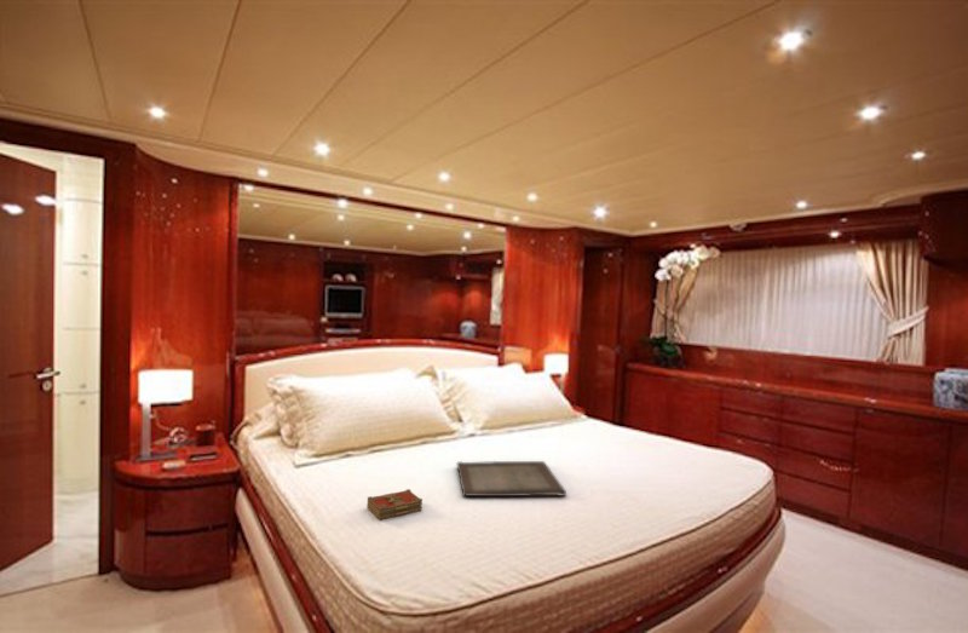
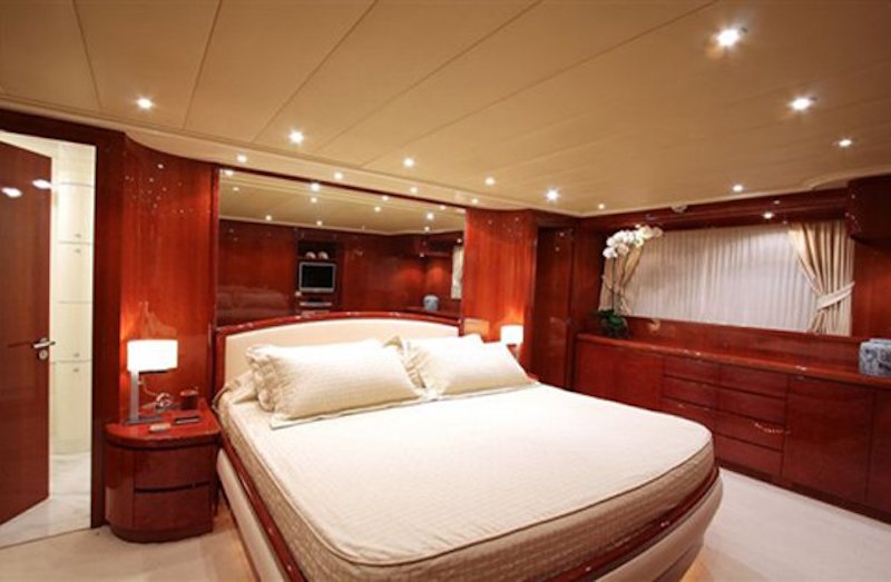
- book [365,488,424,520]
- serving tray [455,460,567,497]
